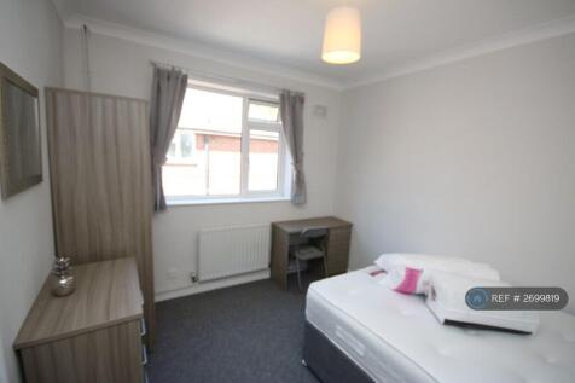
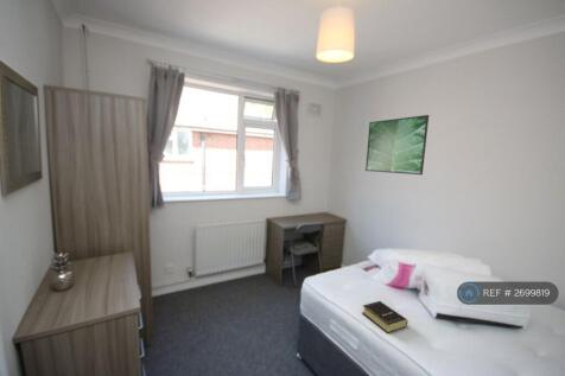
+ book [361,300,408,334]
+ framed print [364,114,430,176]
